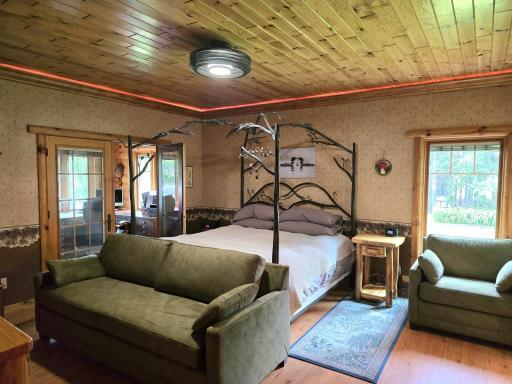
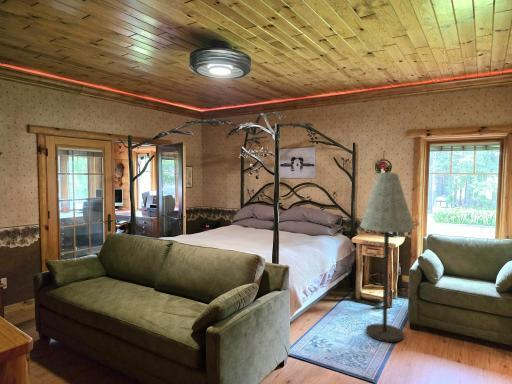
+ floor lamp [359,172,416,343]
